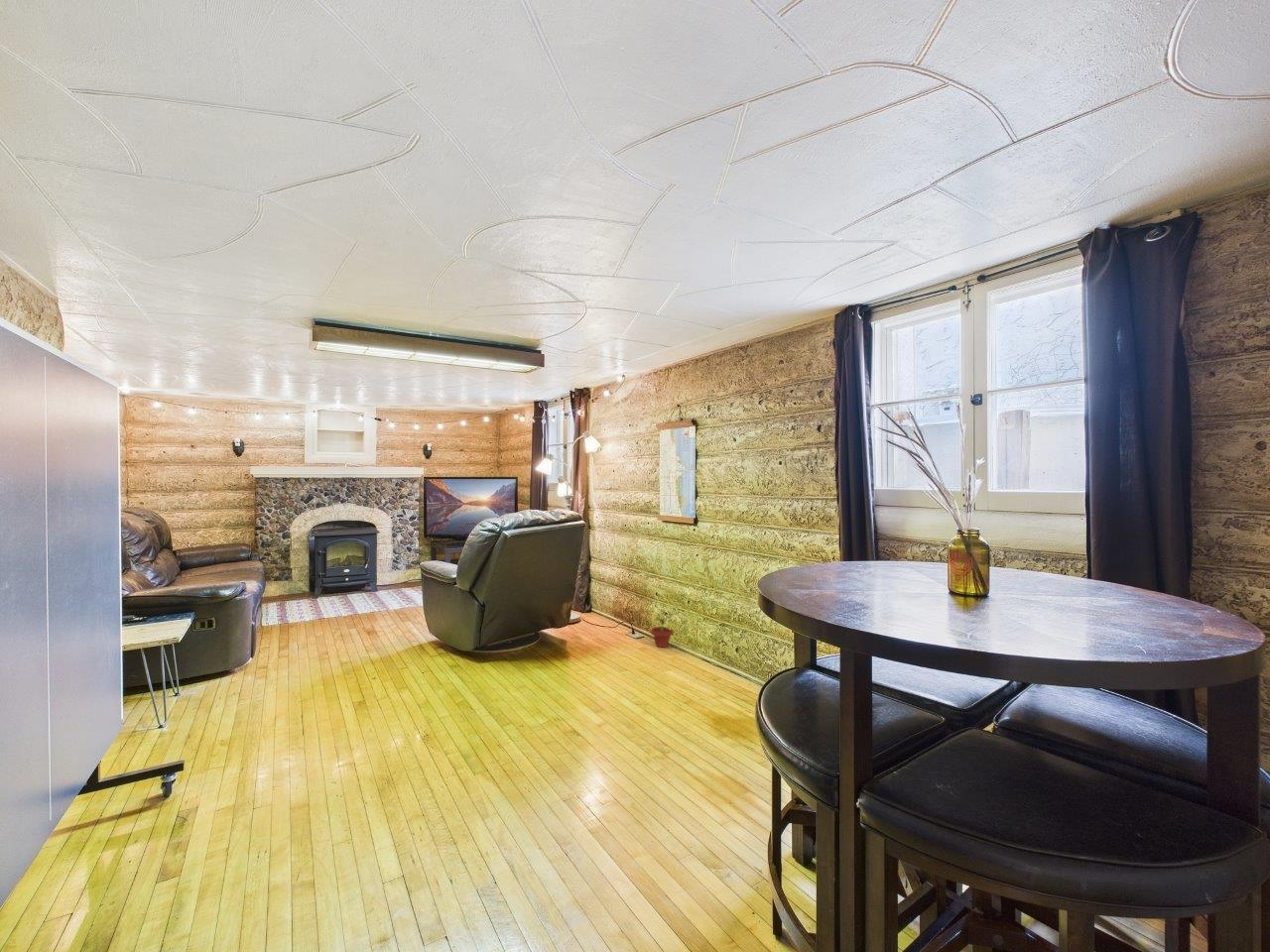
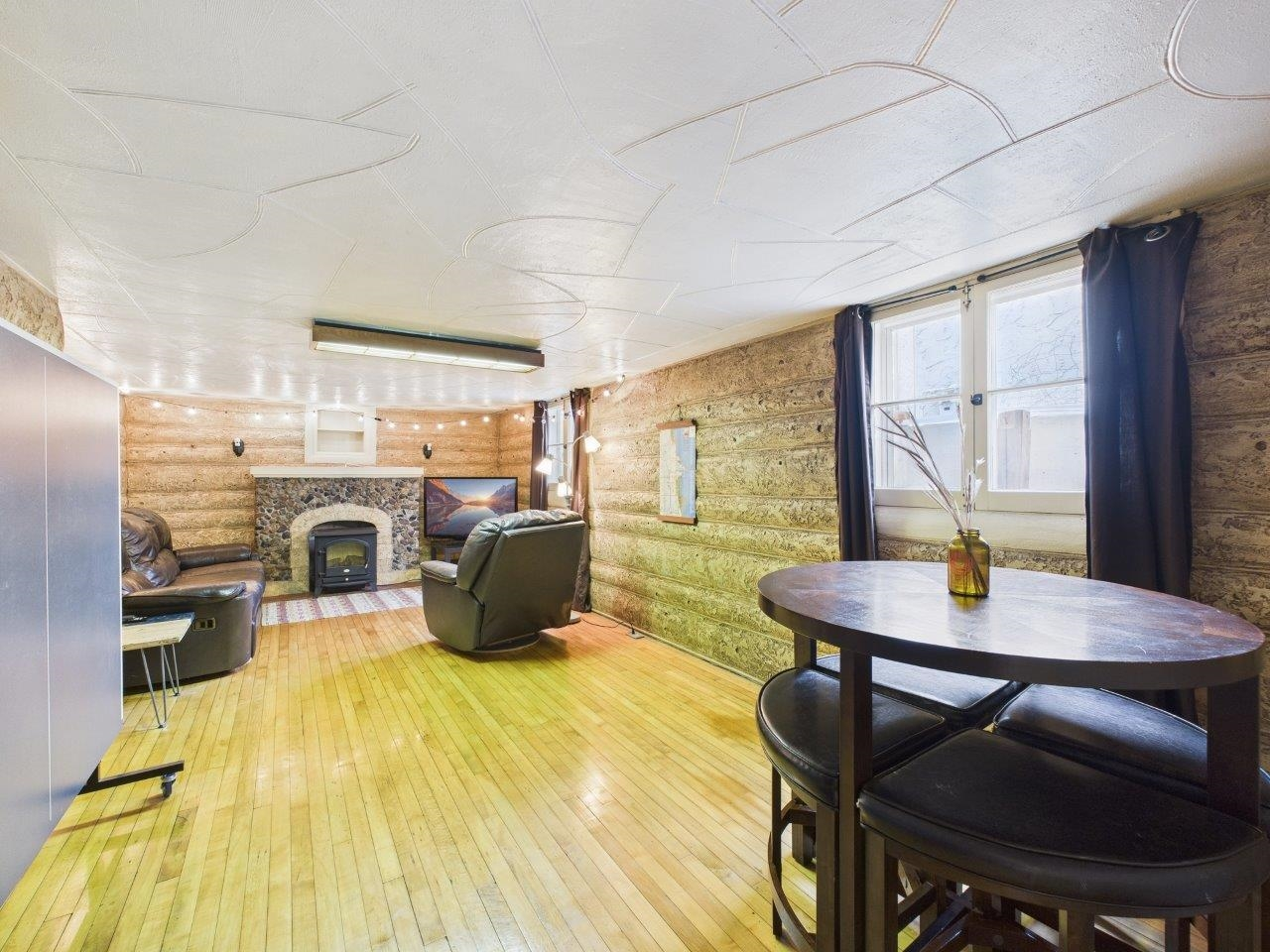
- potted plant [650,607,675,649]
